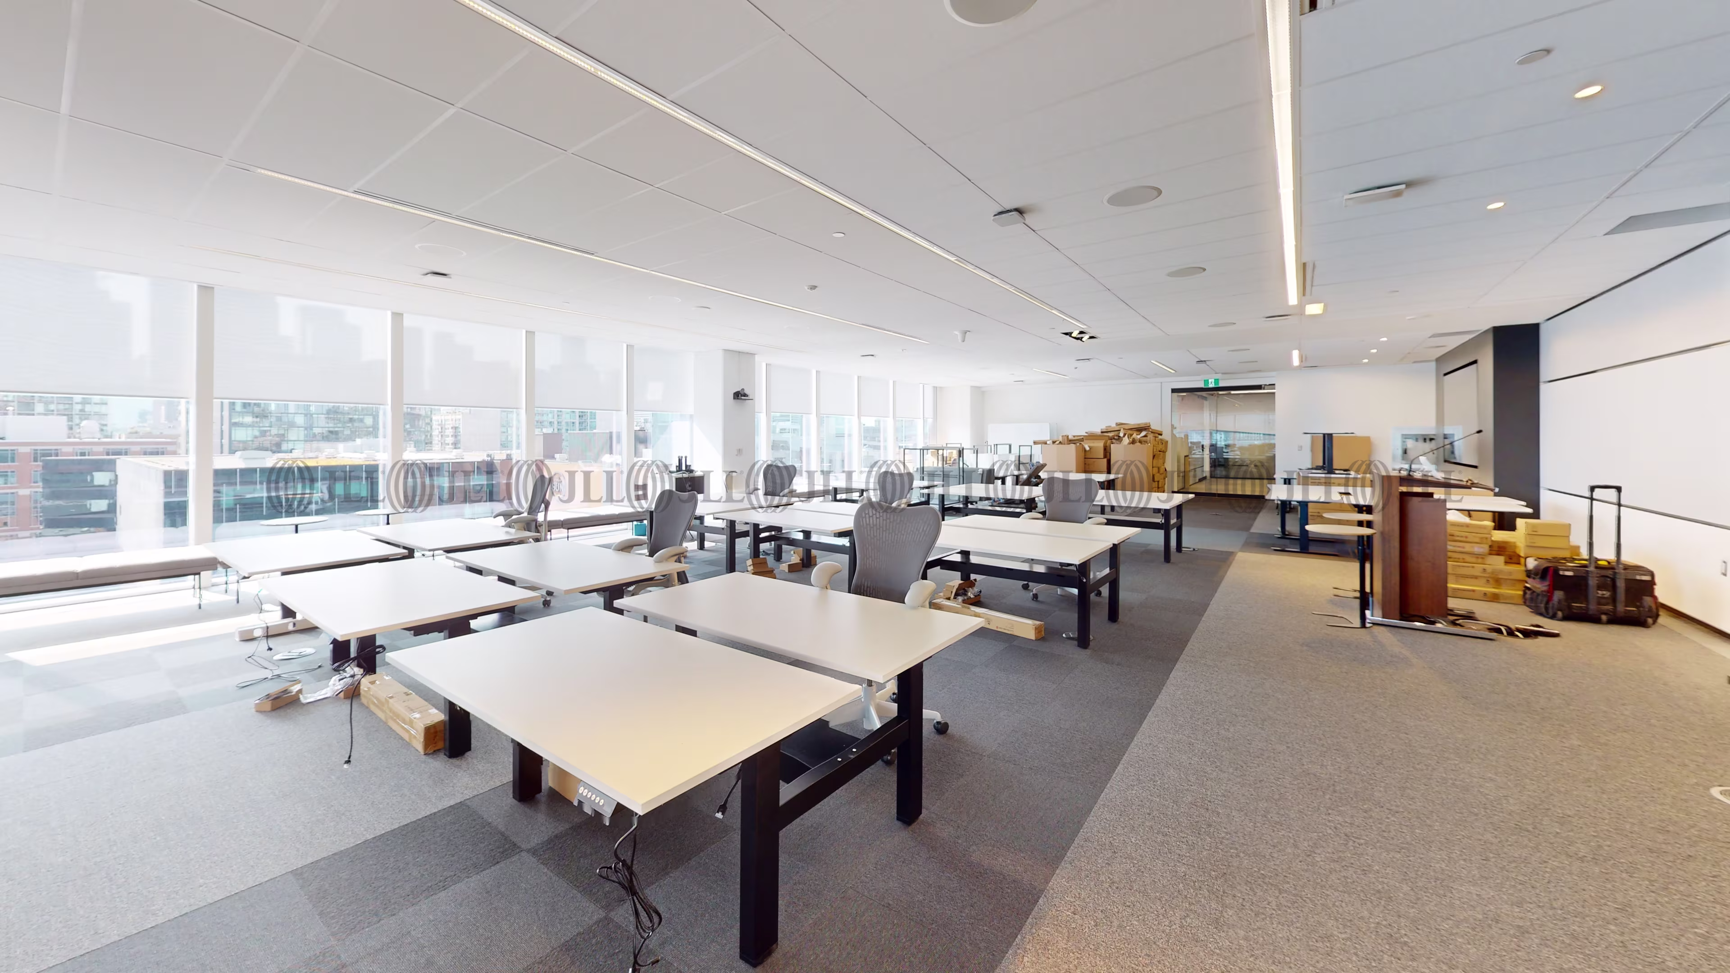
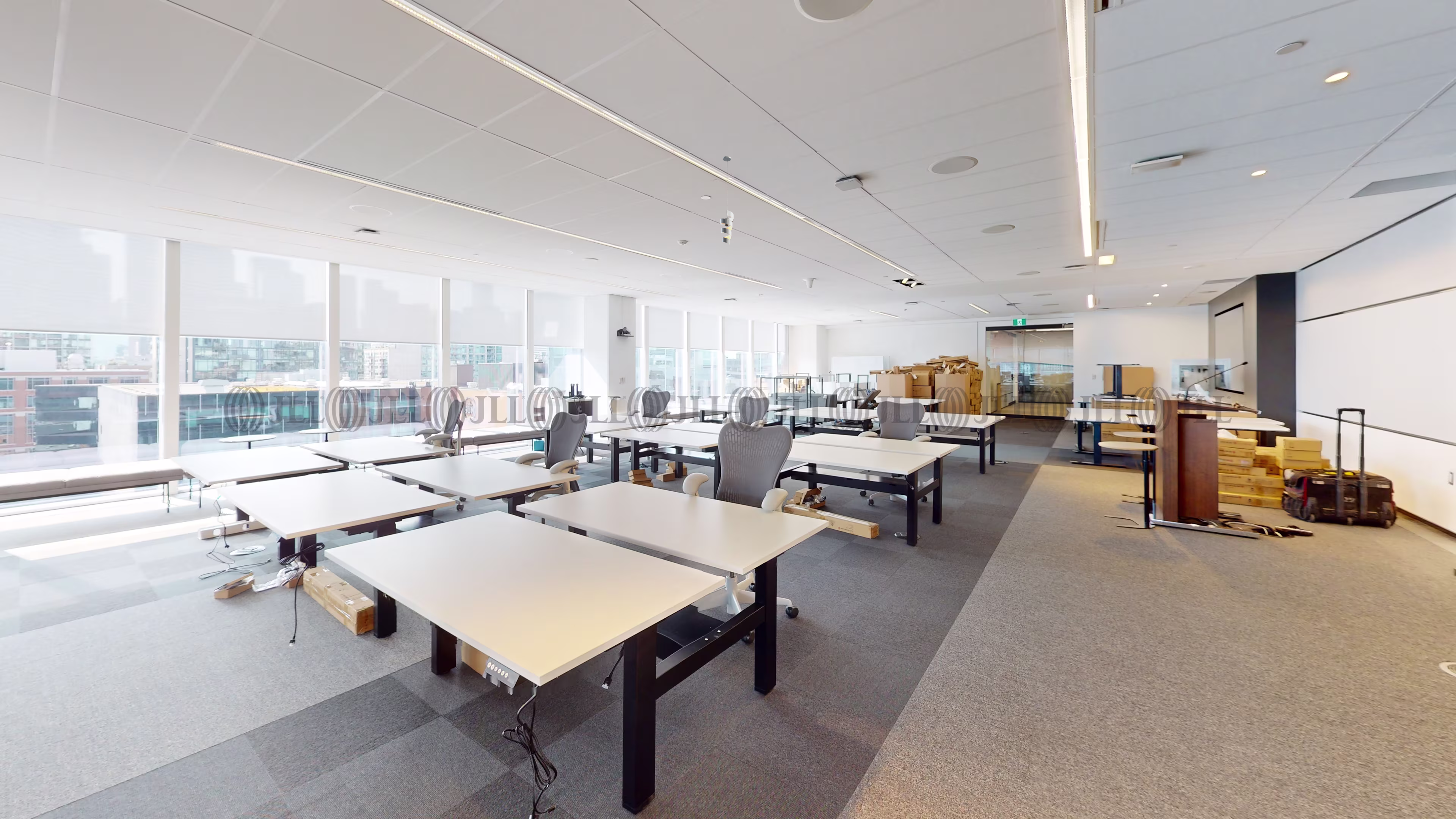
+ pendant light [720,156,734,245]
